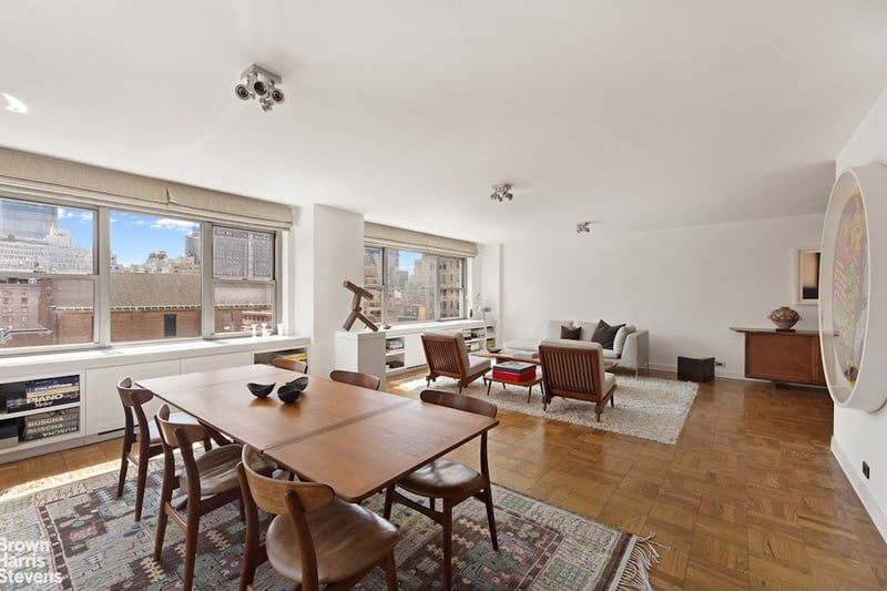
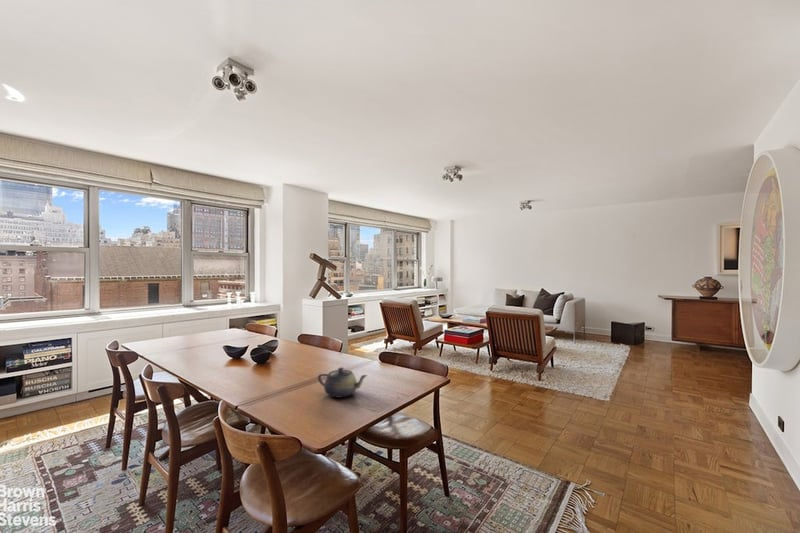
+ teapot [317,366,369,399]
